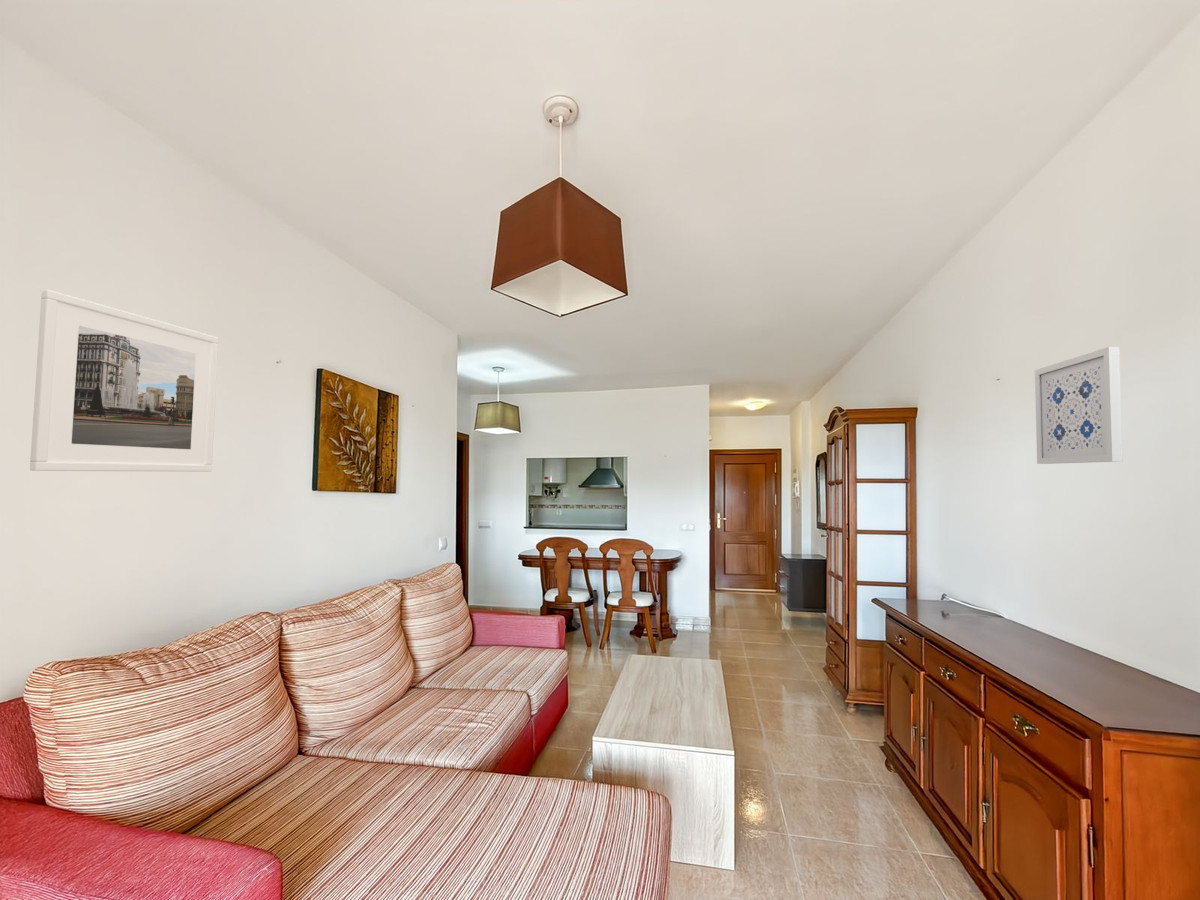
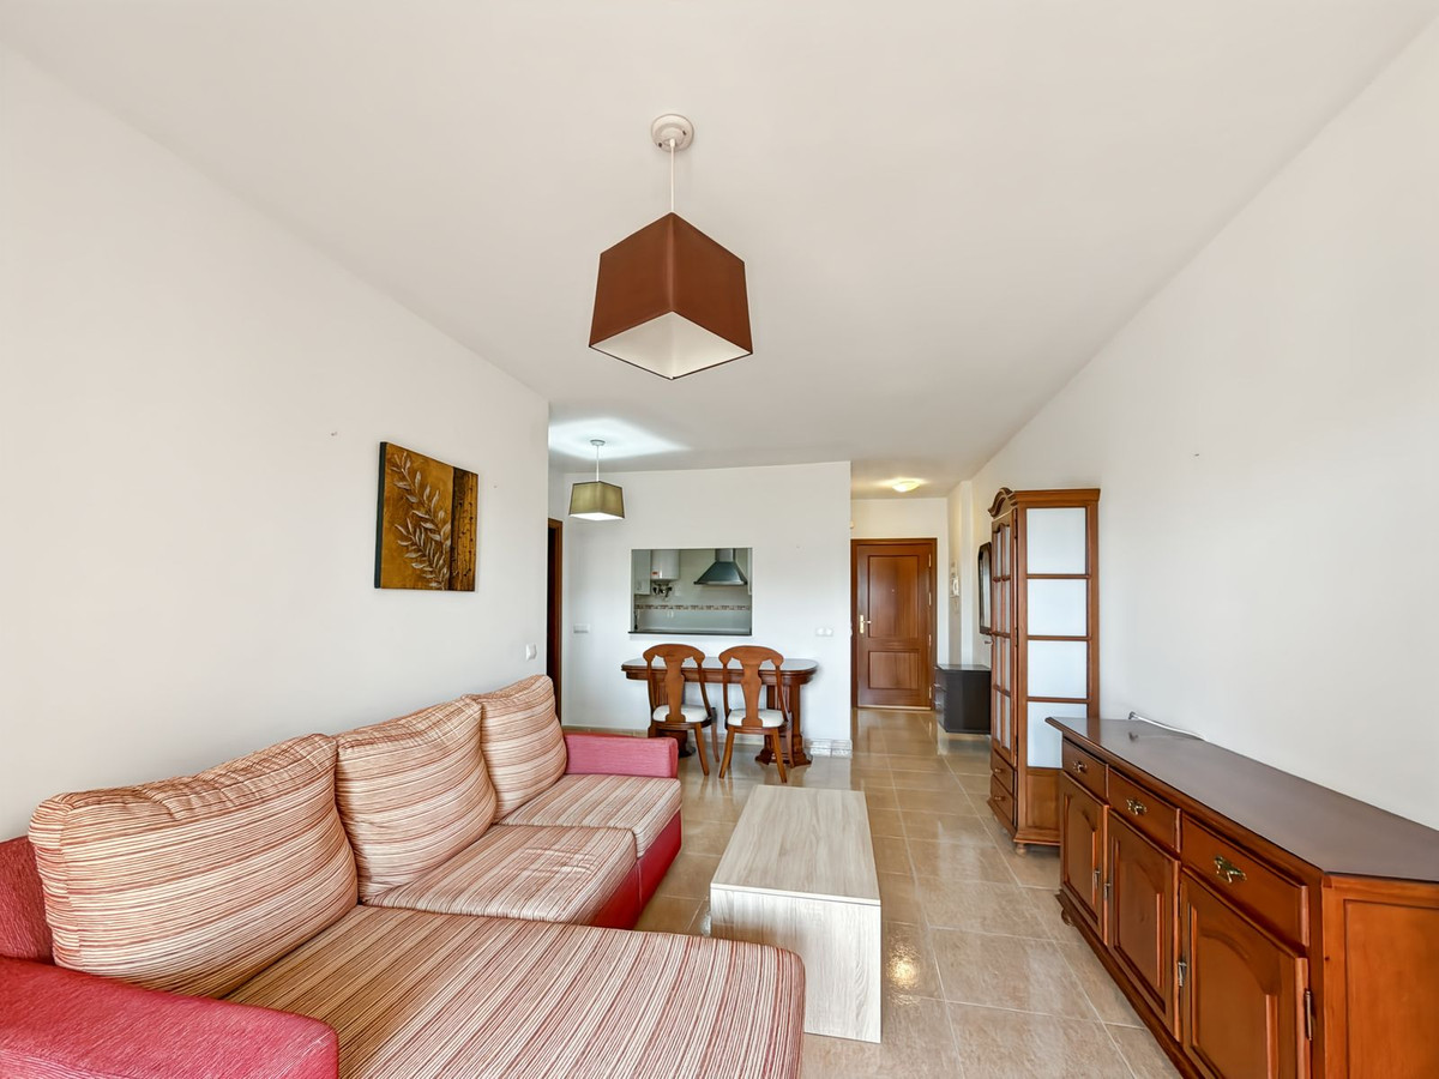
- wall art [1034,346,1124,465]
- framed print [29,289,220,473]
